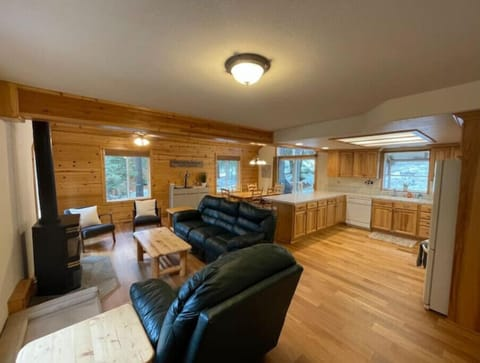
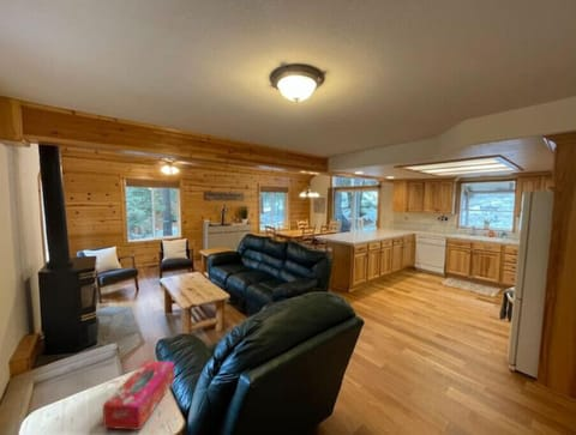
+ tissue box [102,360,176,431]
